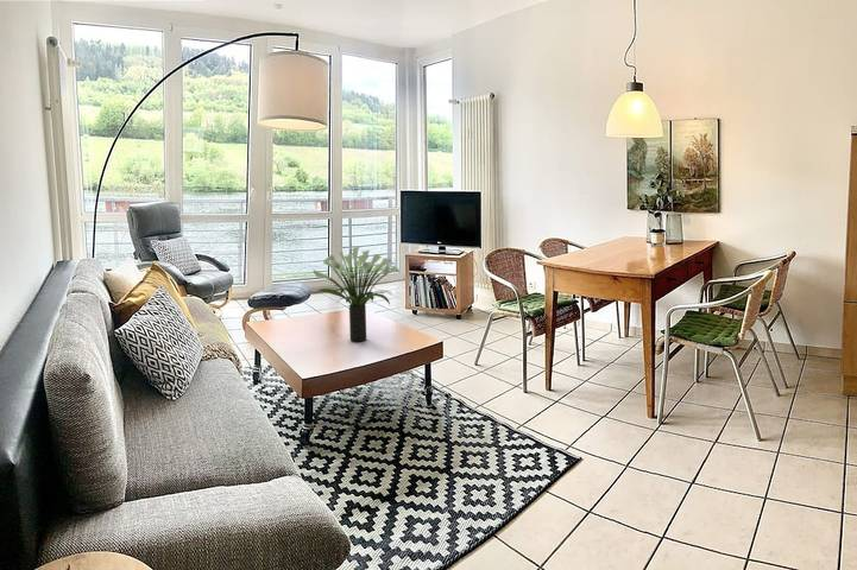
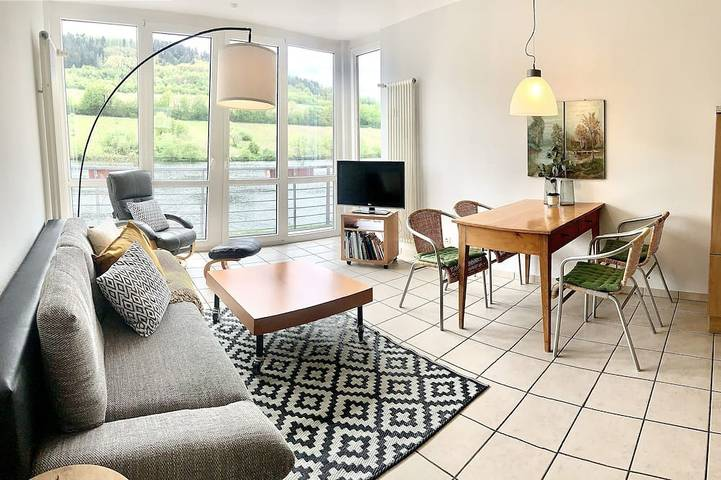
- potted plant [313,246,401,342]
